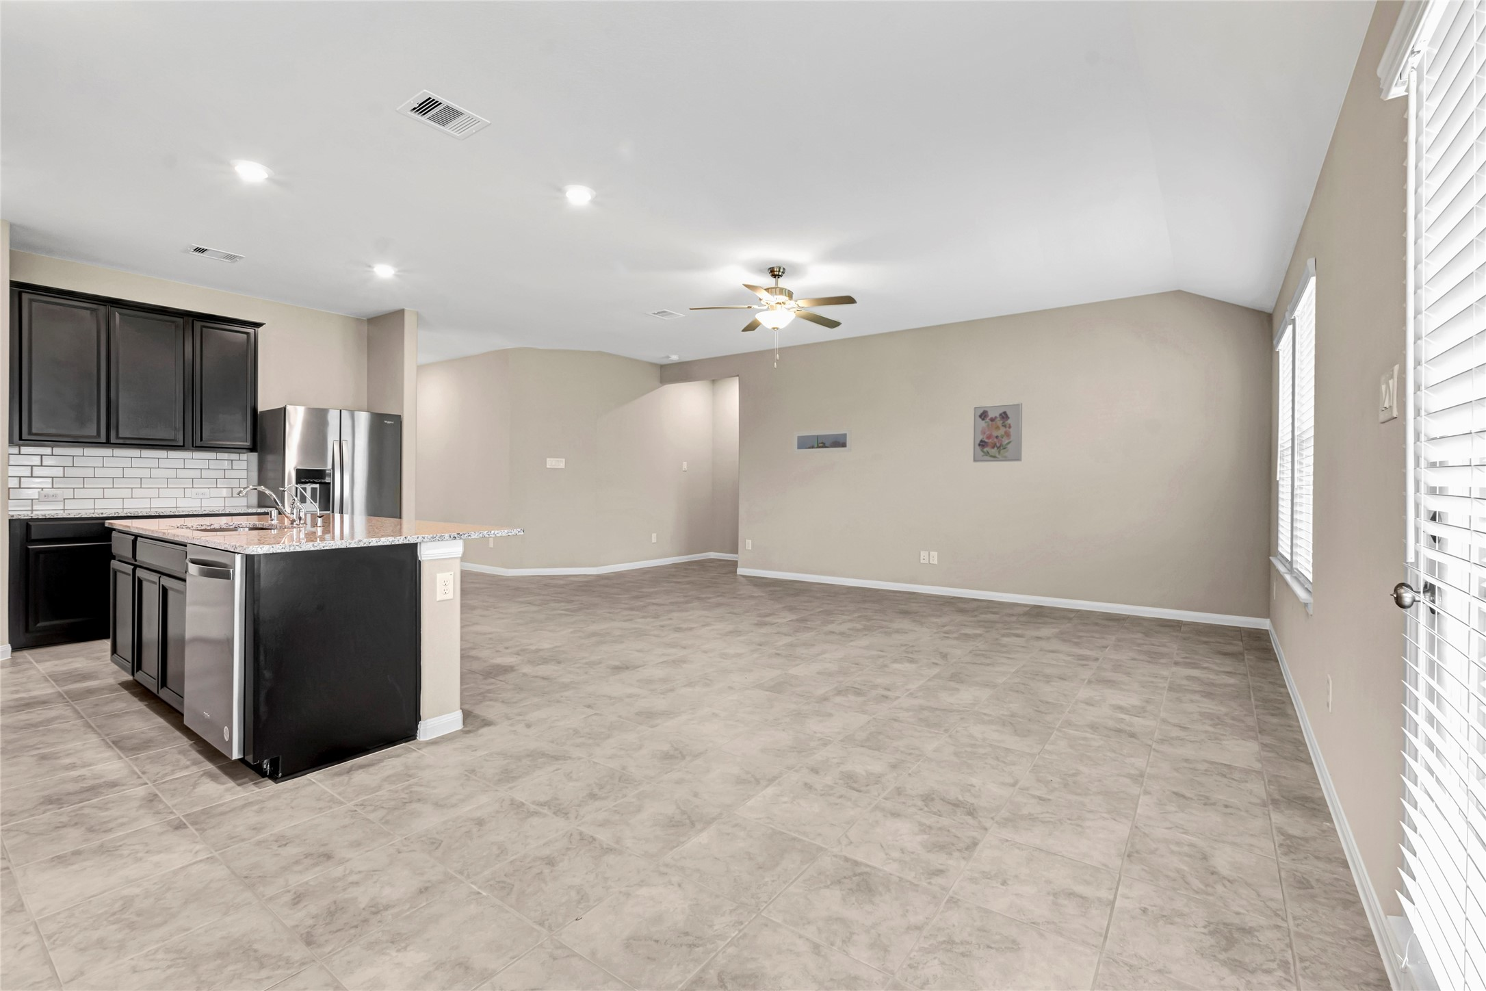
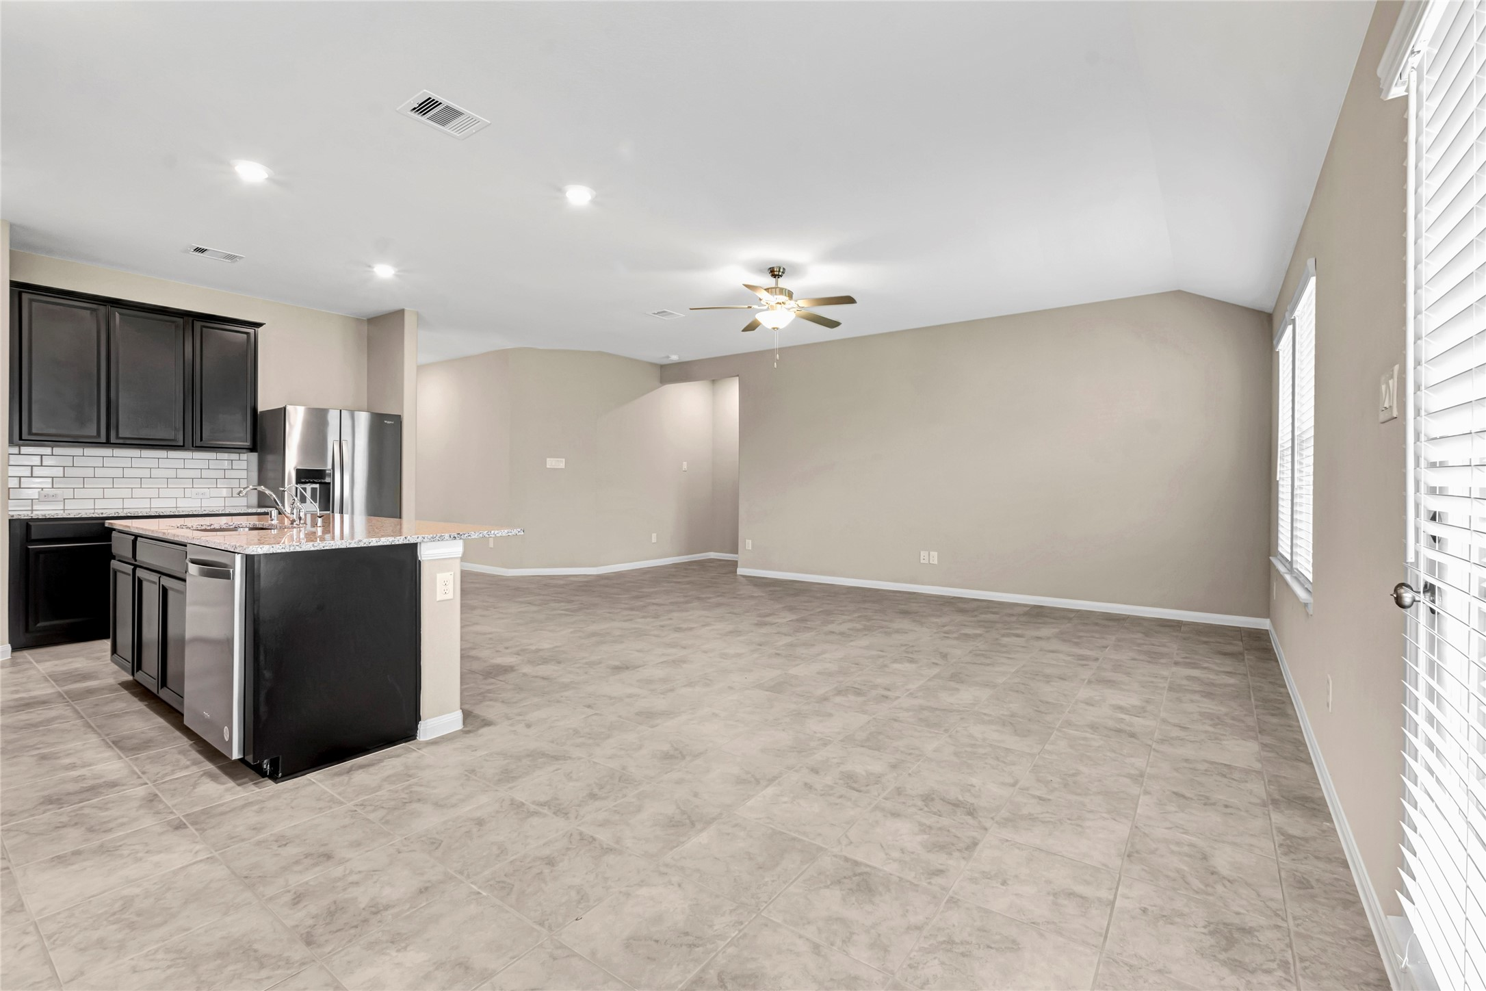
- wall art [972,403,1023,463]
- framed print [793,428,851,455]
